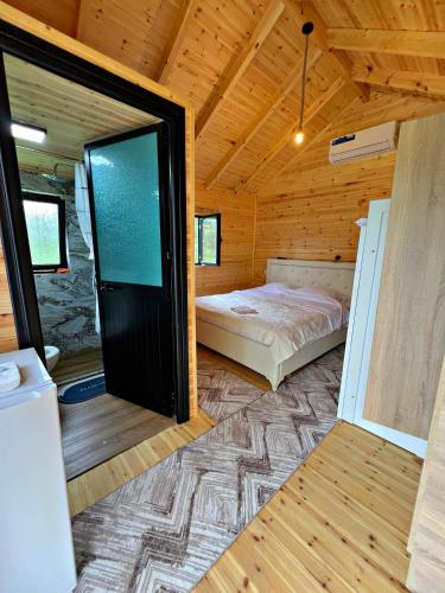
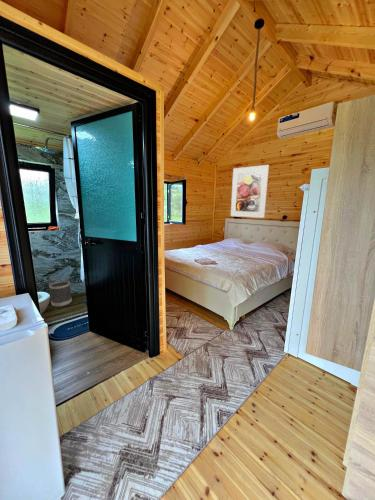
+ wastebasket [48,279,73,308]
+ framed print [230,164,270,219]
